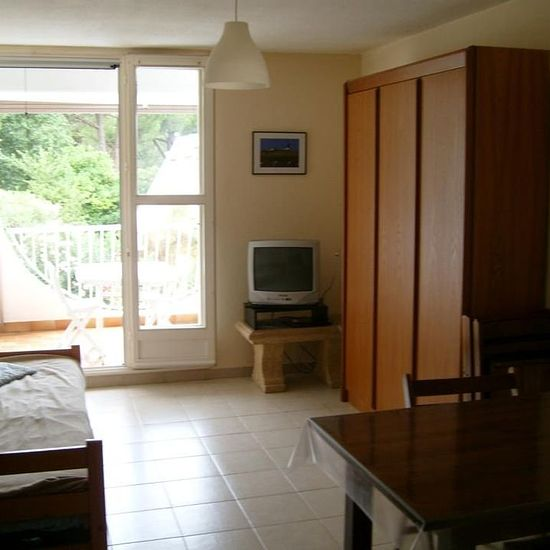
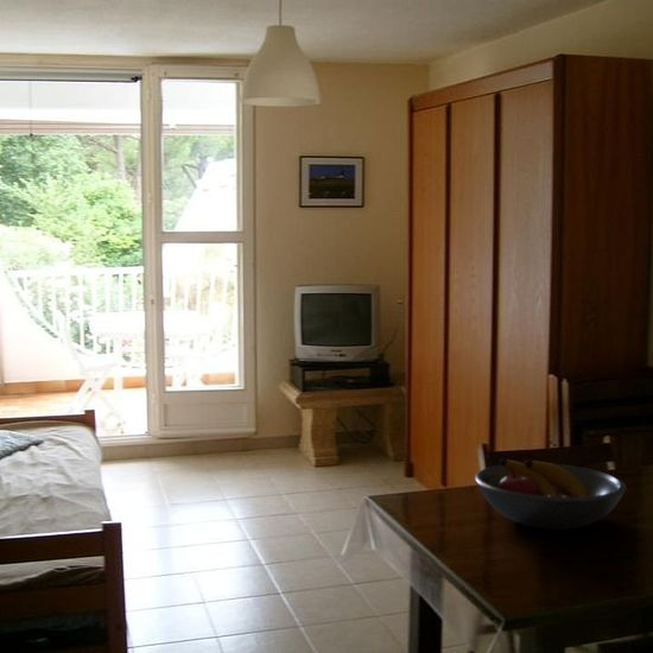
+ fruit bowl [474,458,627,531]
